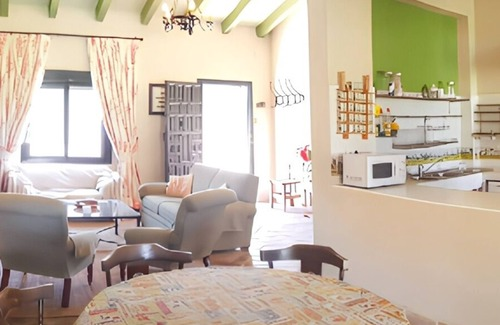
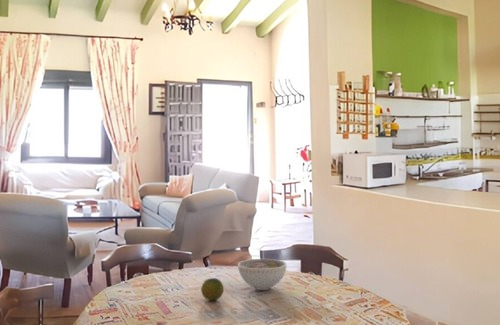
+ fruit [200,277,225,301]
+ bowl [237,258,288,291]
